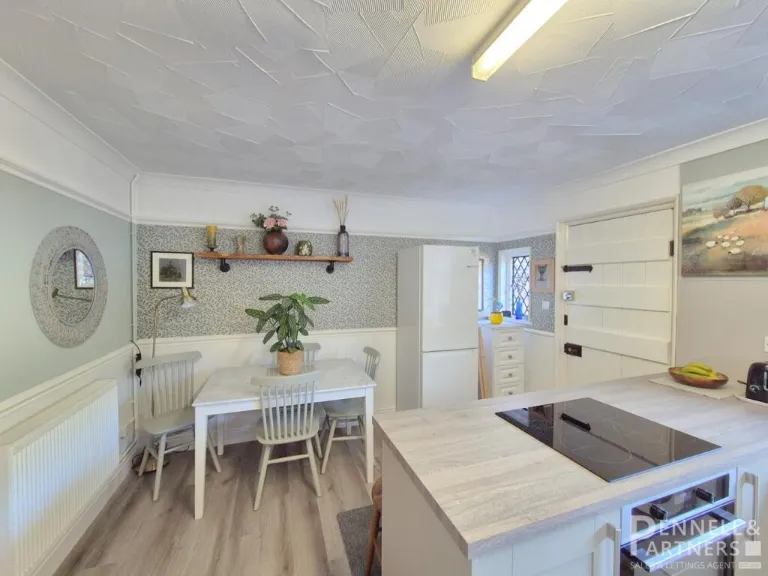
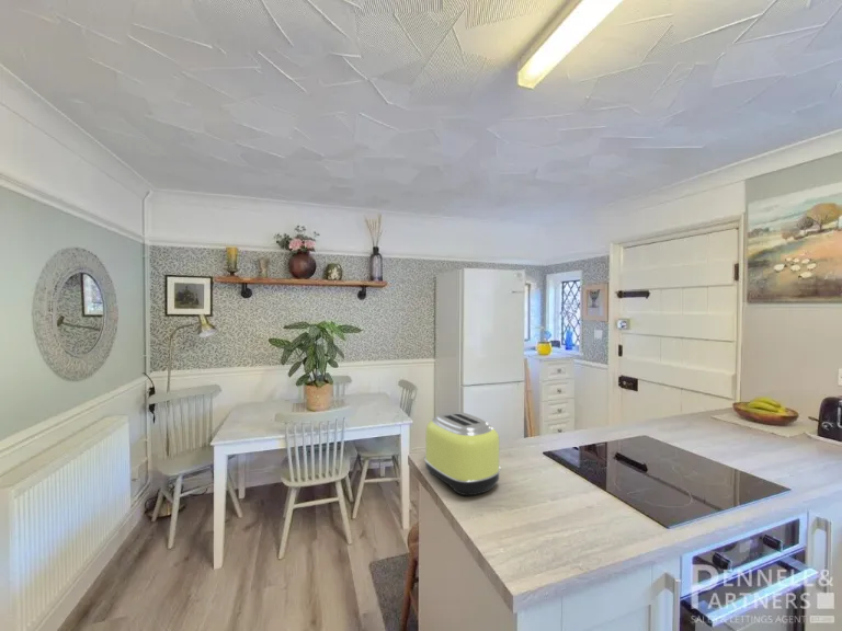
+ toaster [423,411,502,497]
